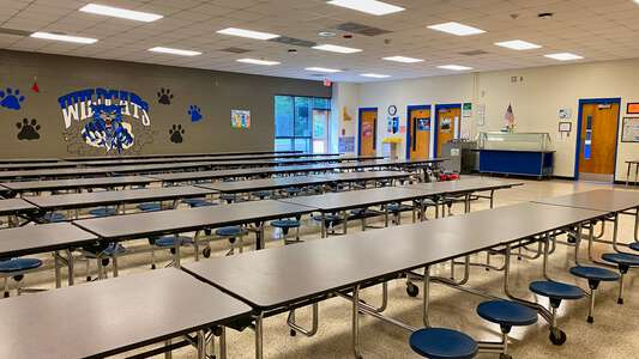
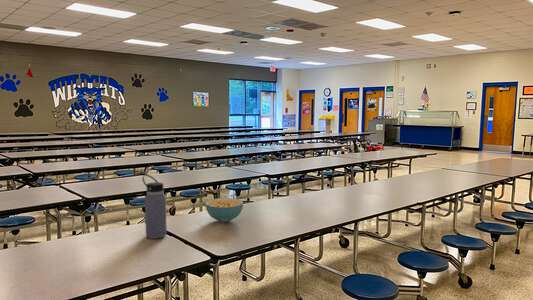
+ cereal bowl [205,197,244,223]
+ water bottle [141,174,168,240]
